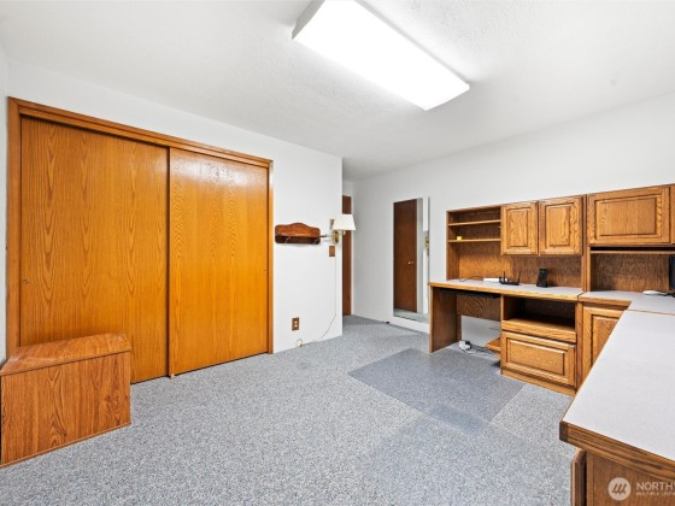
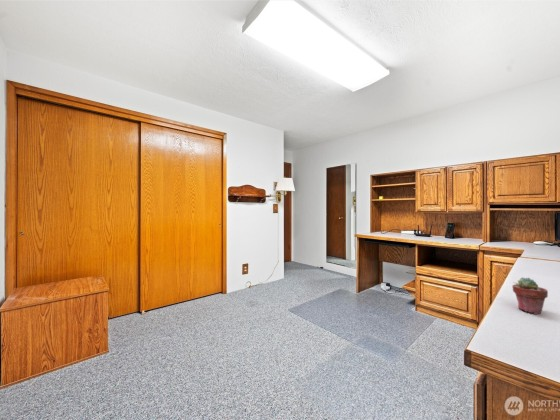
+ potted succulent [511,277,549,315]
